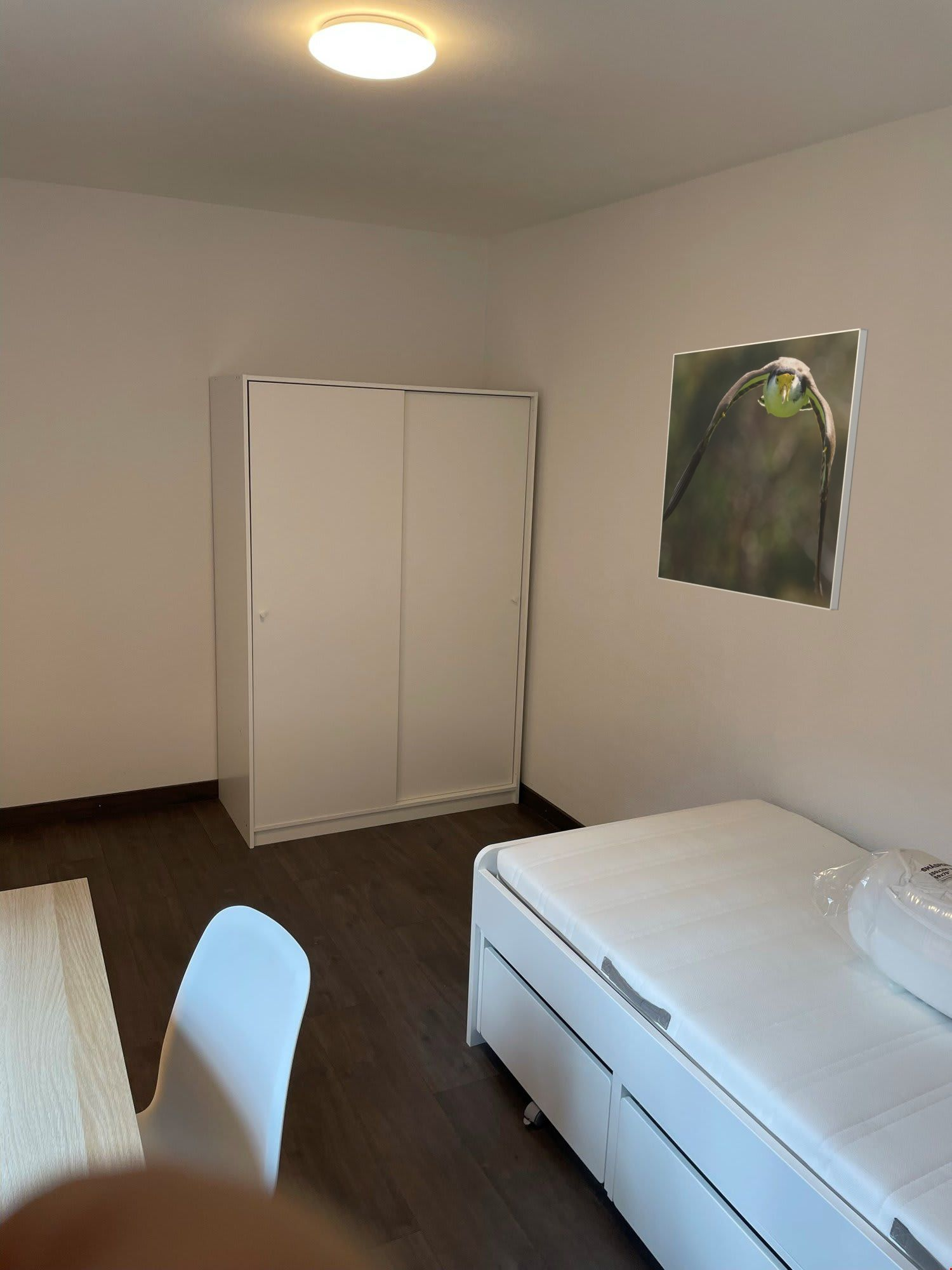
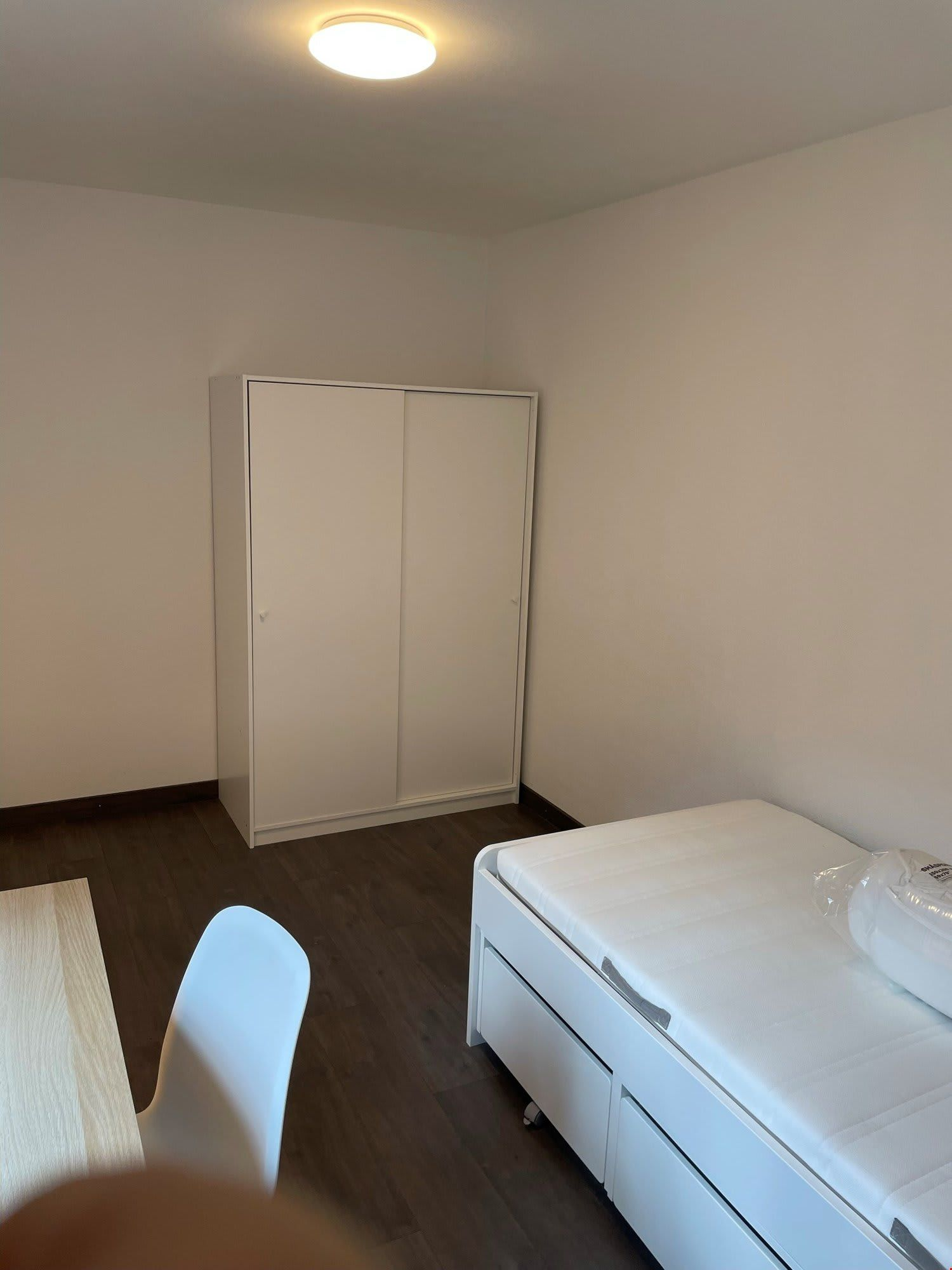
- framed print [657,328,869,611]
